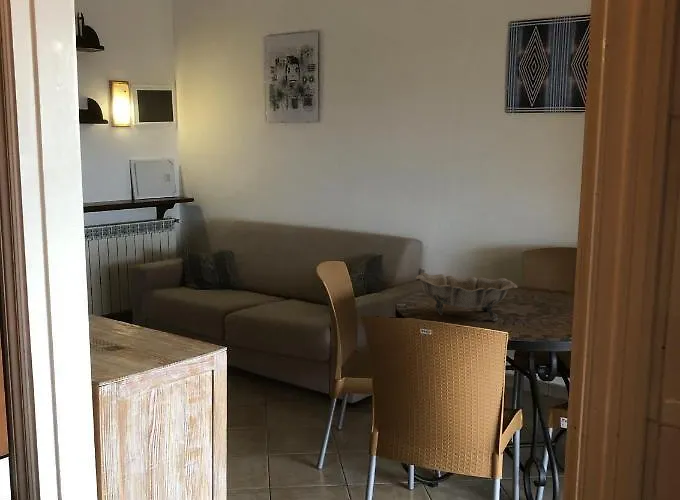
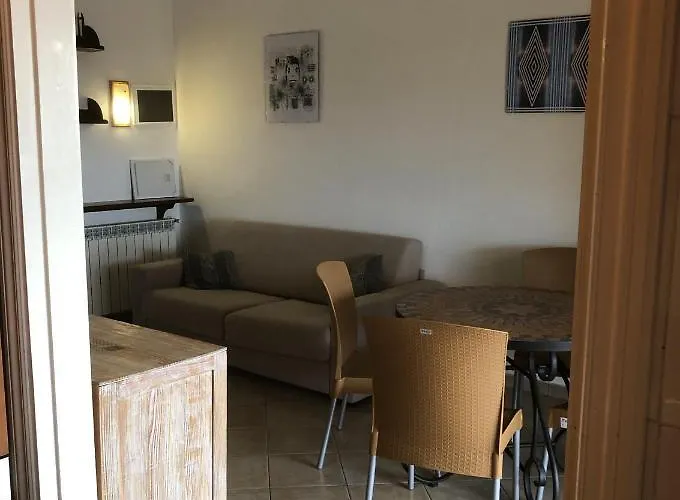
- decorative bowl [415,272,518,322]
